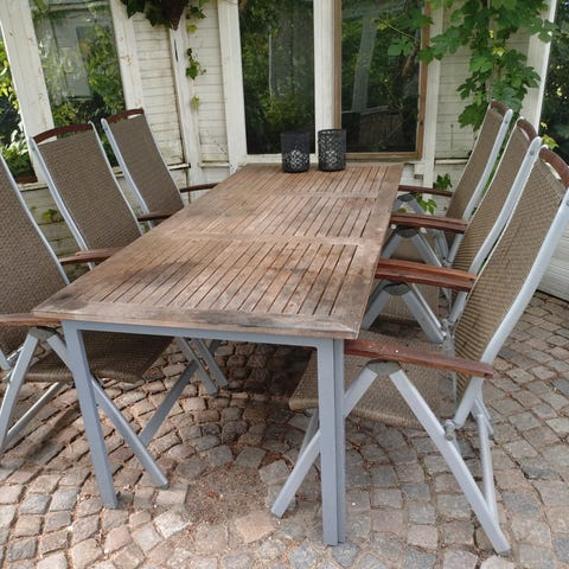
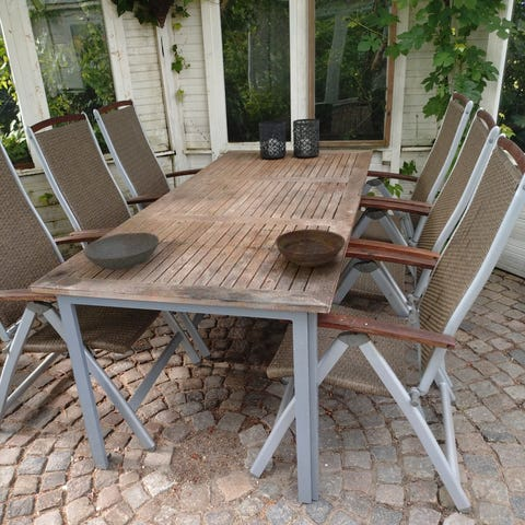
+ bowl [83,232,161,271]
+ bowl [275,229,347,268]
